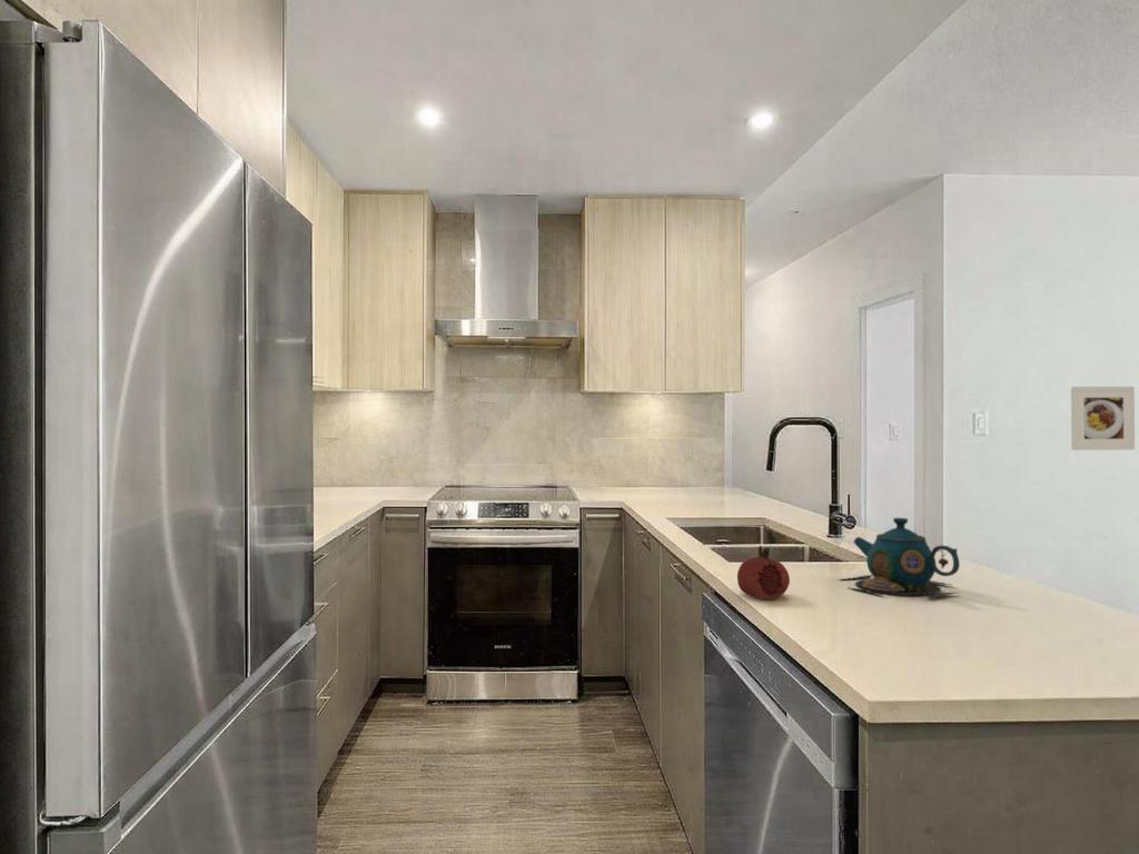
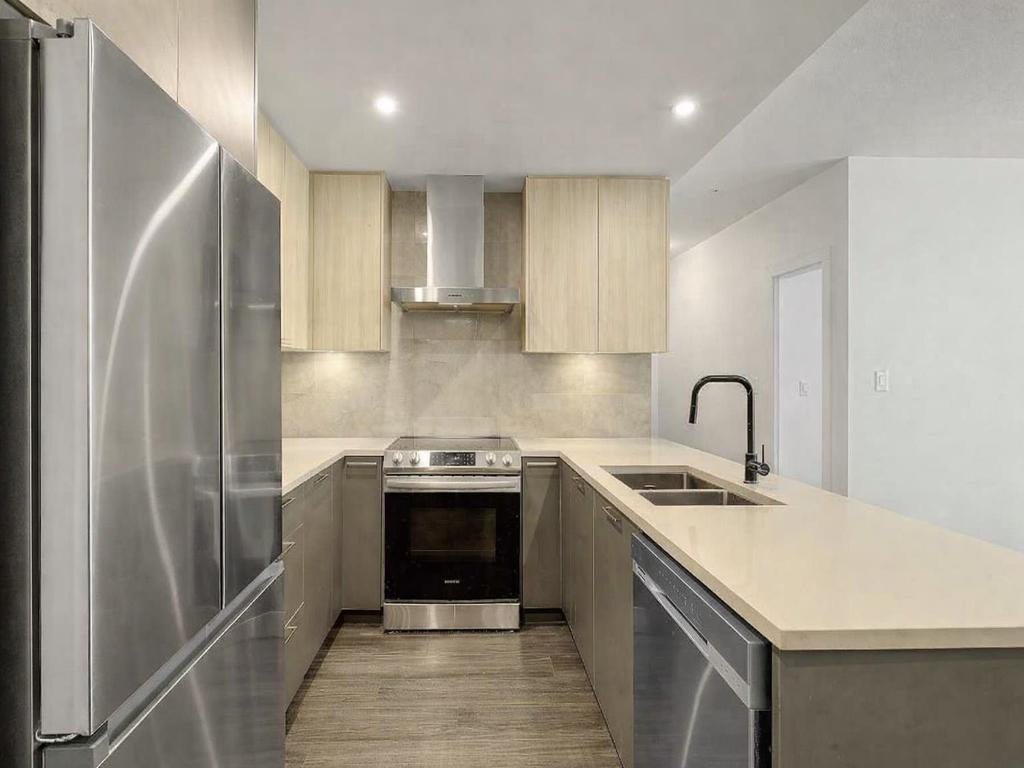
- teapot [838,517,961,599]
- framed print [1070,386,1136,451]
- fruit [736,545,791,600]
